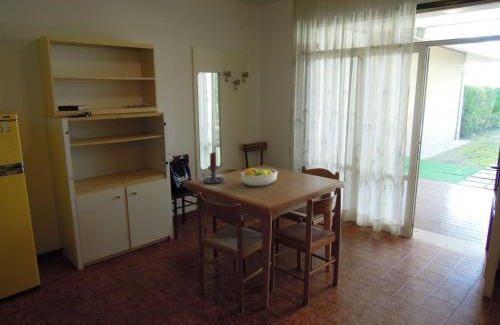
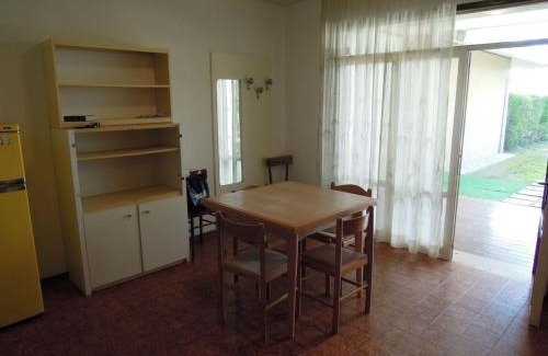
- fruit bowl [240,167,278,187]
- candle holder [201,151,225,184]
